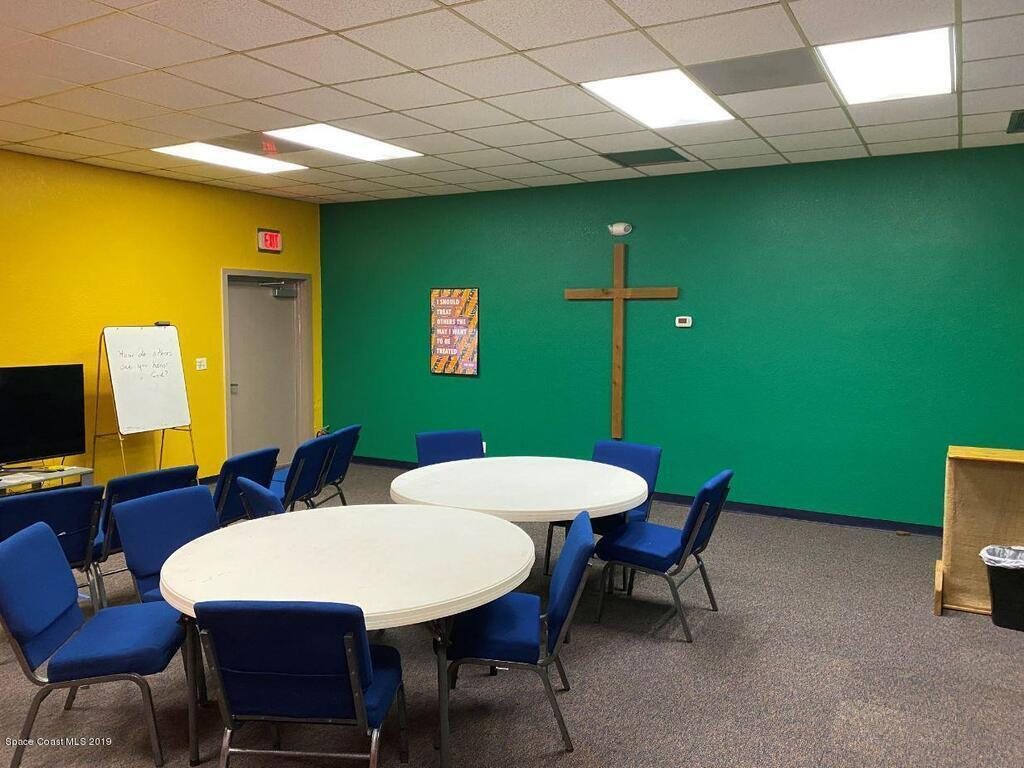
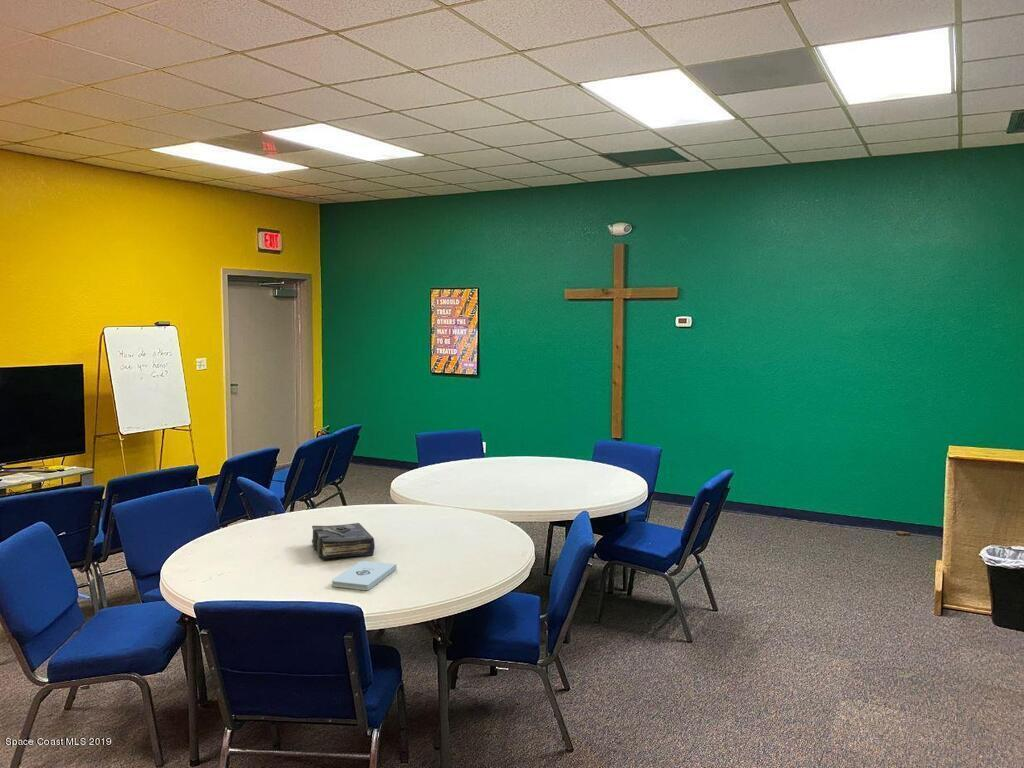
+ notepad [331,560,397,591]
+ book [311,522,376,560]
